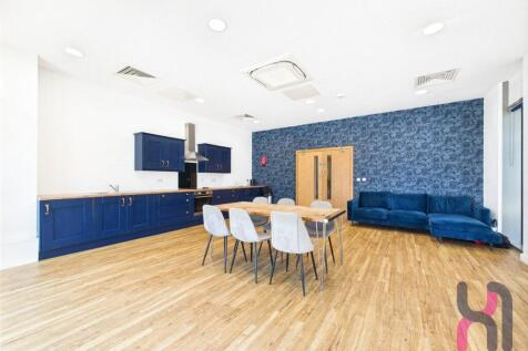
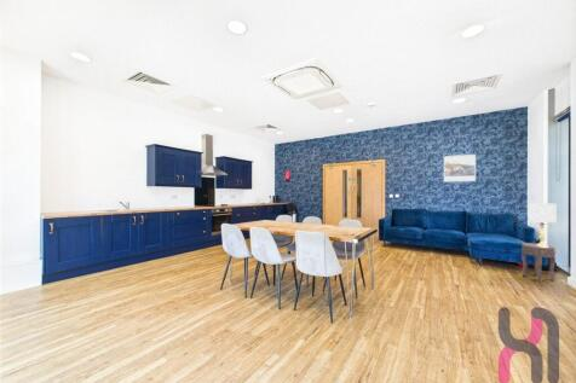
+ lamp [528,201,557,246]
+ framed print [443,153,477,182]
+ side table [520,242,557,283]
